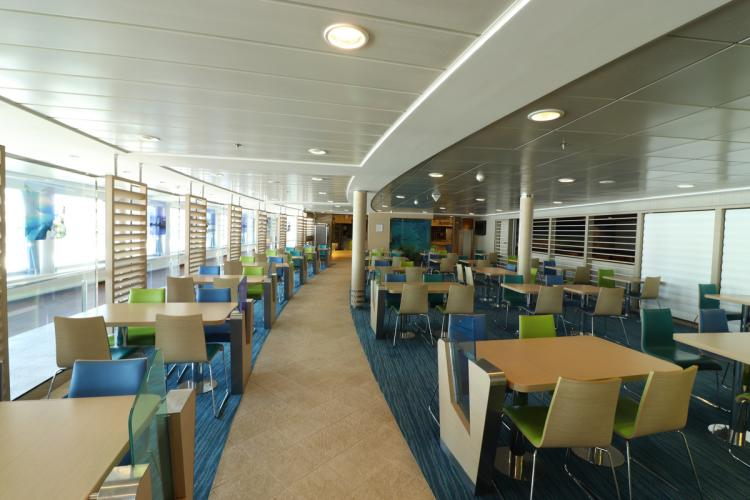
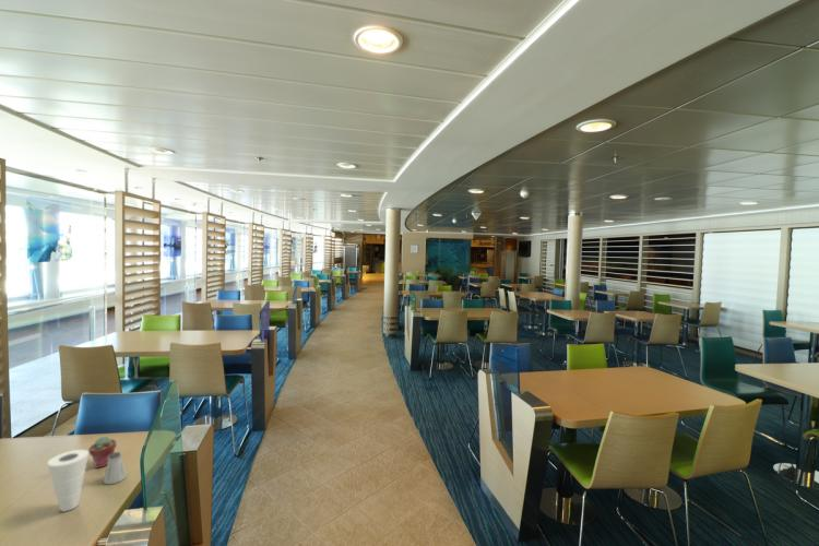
+ saltshaker [103,451,128,486]
+ cup [47,449,90,512]
+ potted succulent [87,436,117,470]
